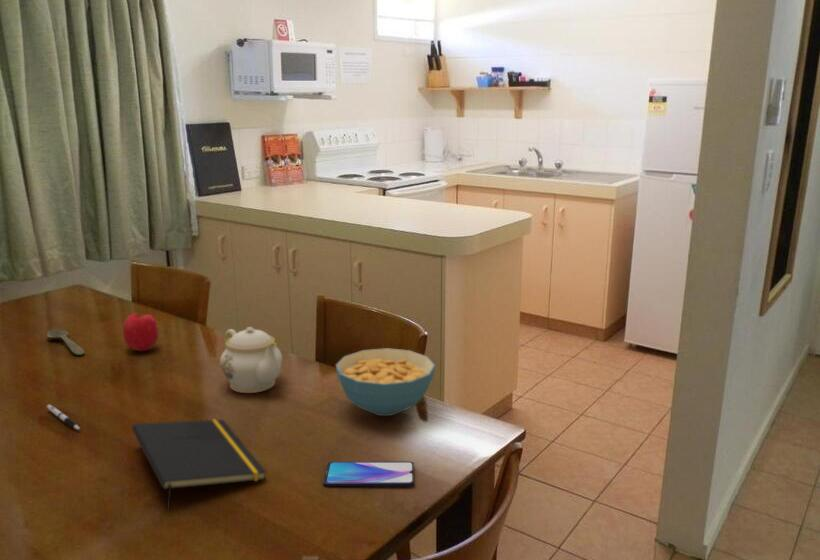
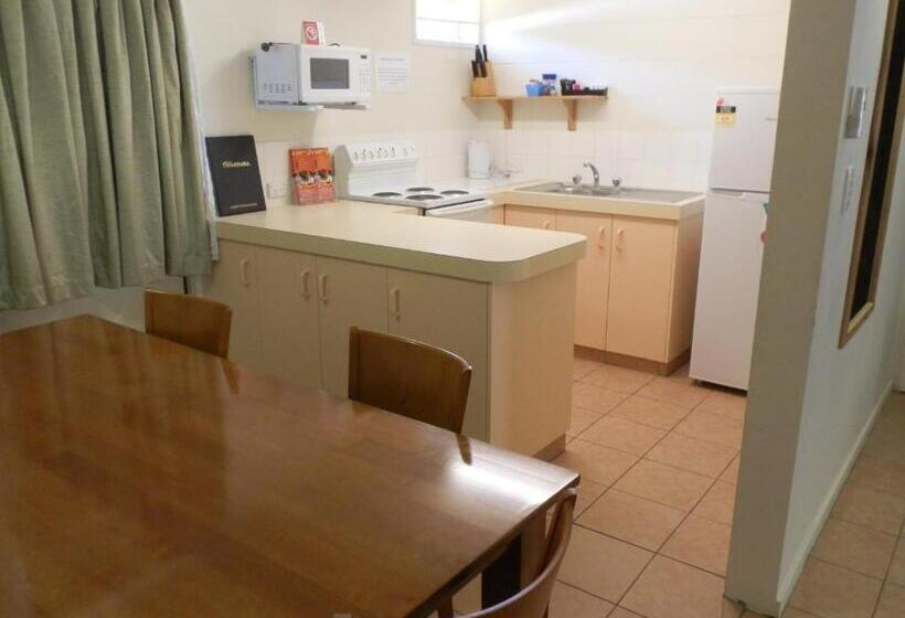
- fruit [122,311,160,352]
- cereal bowl [335,347,436,417]
- spoon [46,328,86,356]
- notepad [131,419,267,511]
- smartphone [322,460,415,487]
- teapot [219,326,283,394]
- pen [46,404,81,431]
